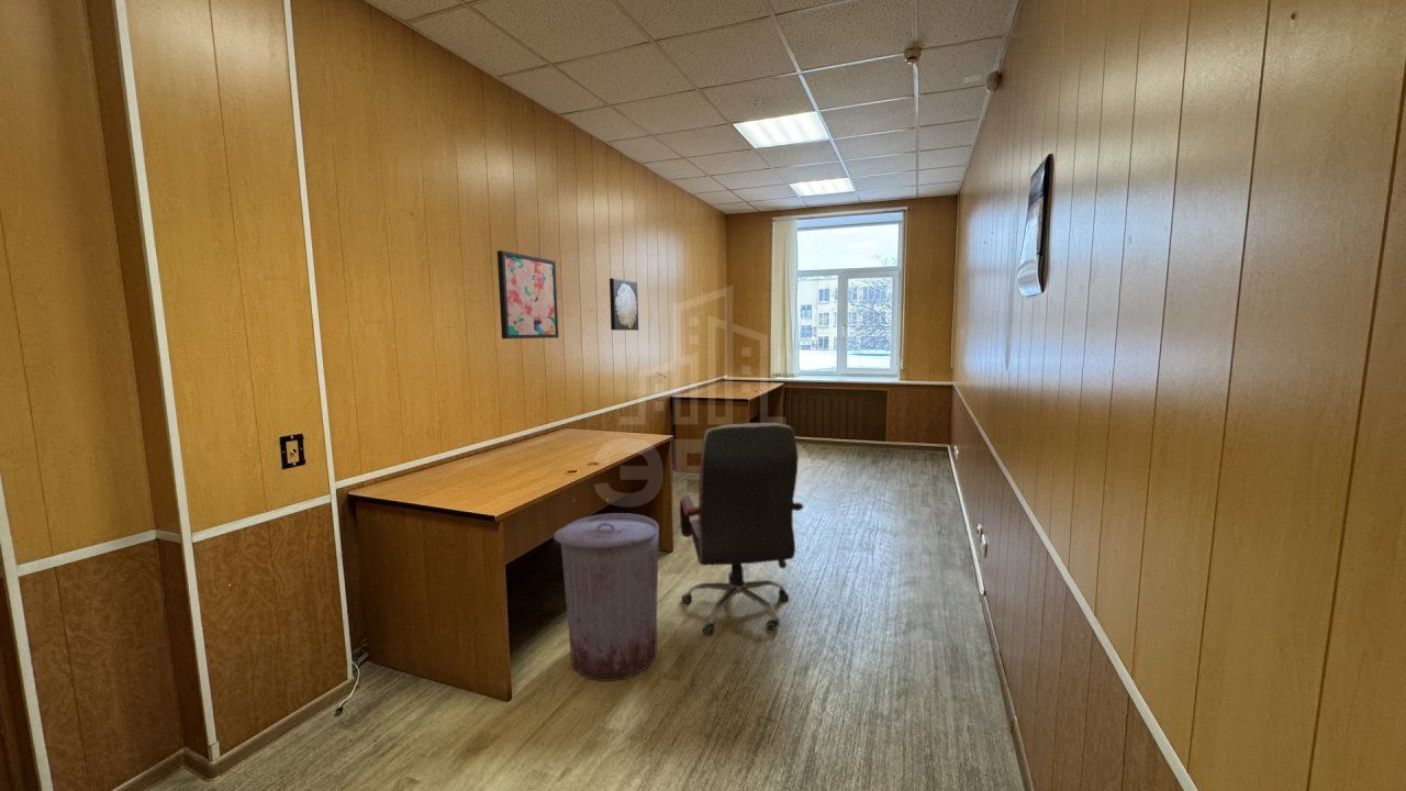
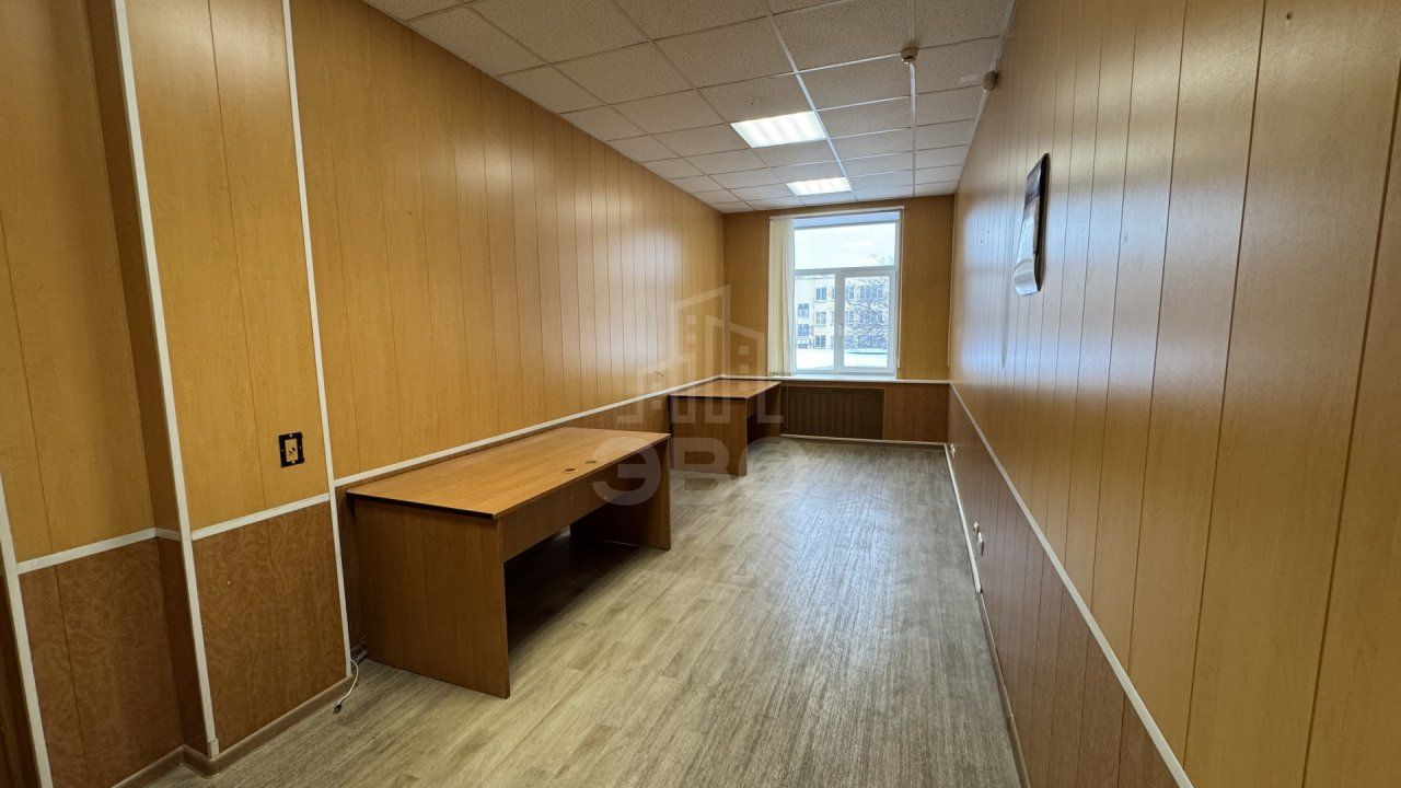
- wall art [496,249,559,339]
- trash can [553,512,660,682]
- wall art [609,277,639,331]
- office chair [679,422,804,636]
